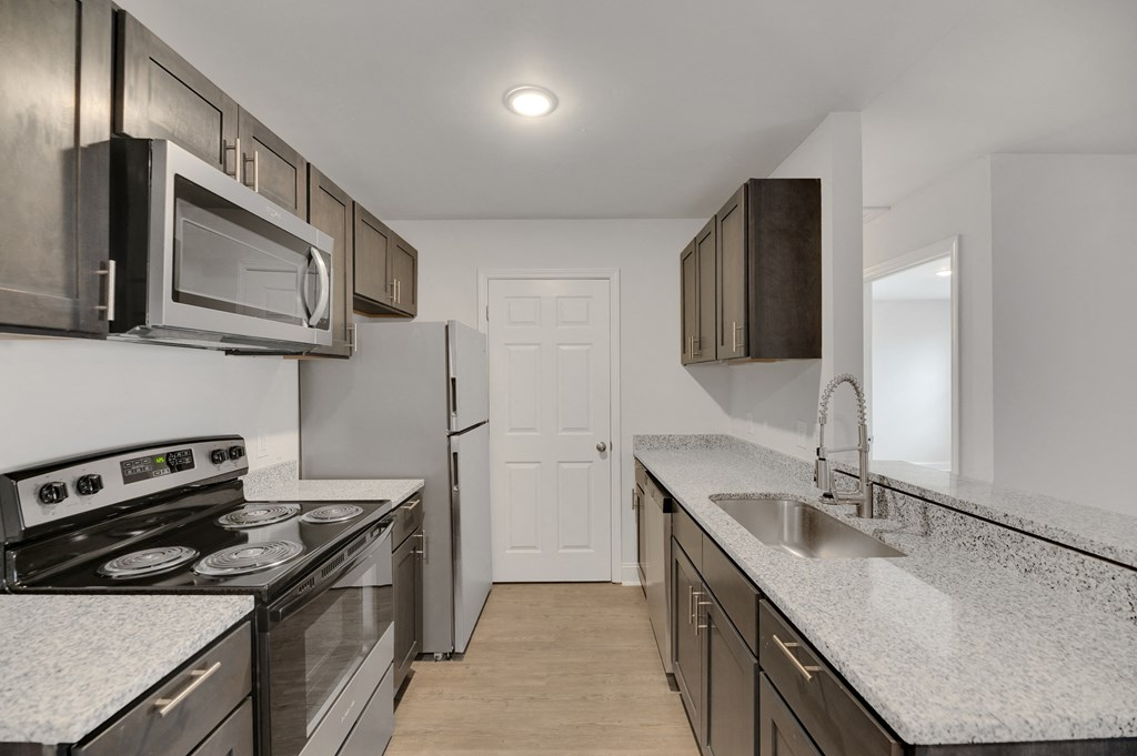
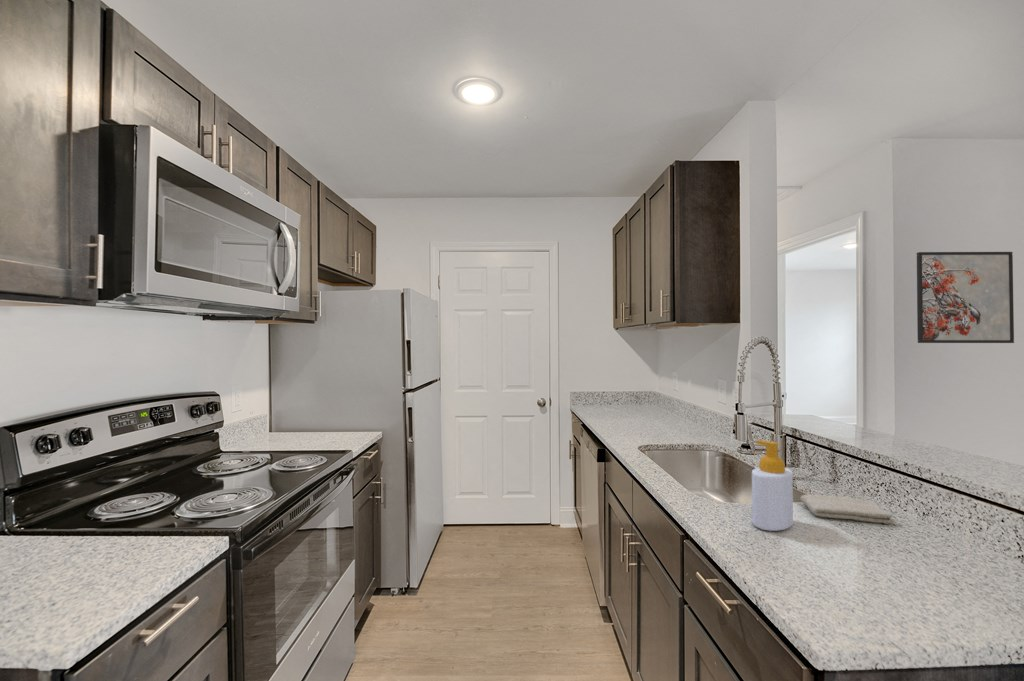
+ soap bottle [751,439,794,532]
+ washcloth [799,493,893,525]
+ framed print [915,251,1015,344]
